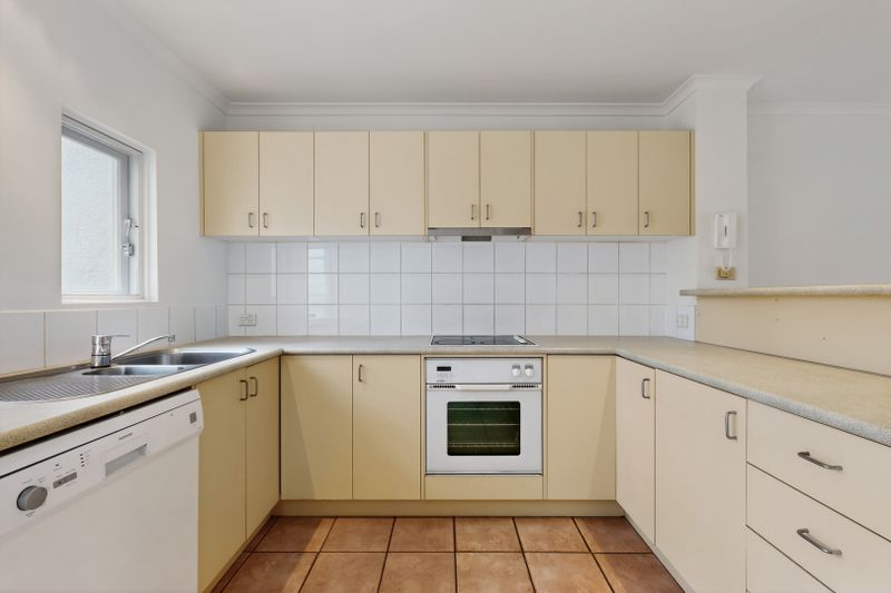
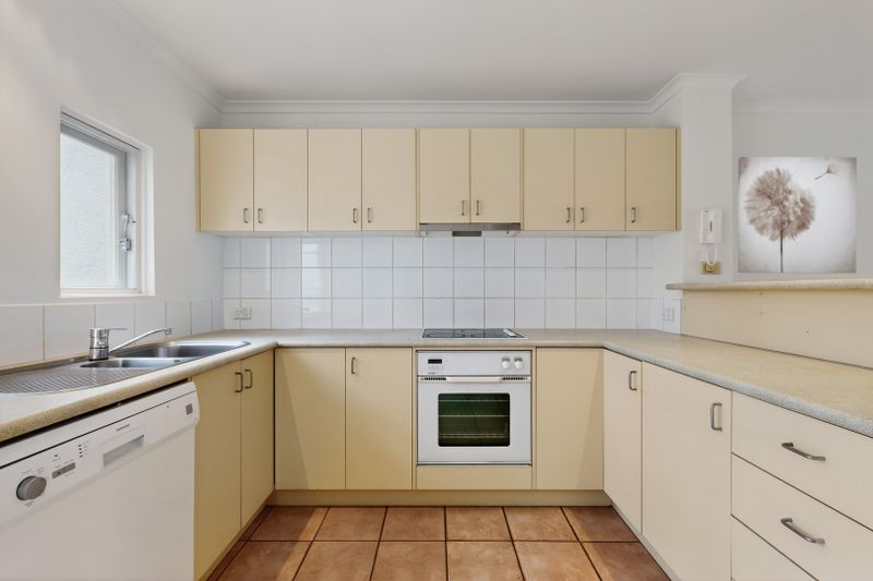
+ wall art [737,156,858,275]
